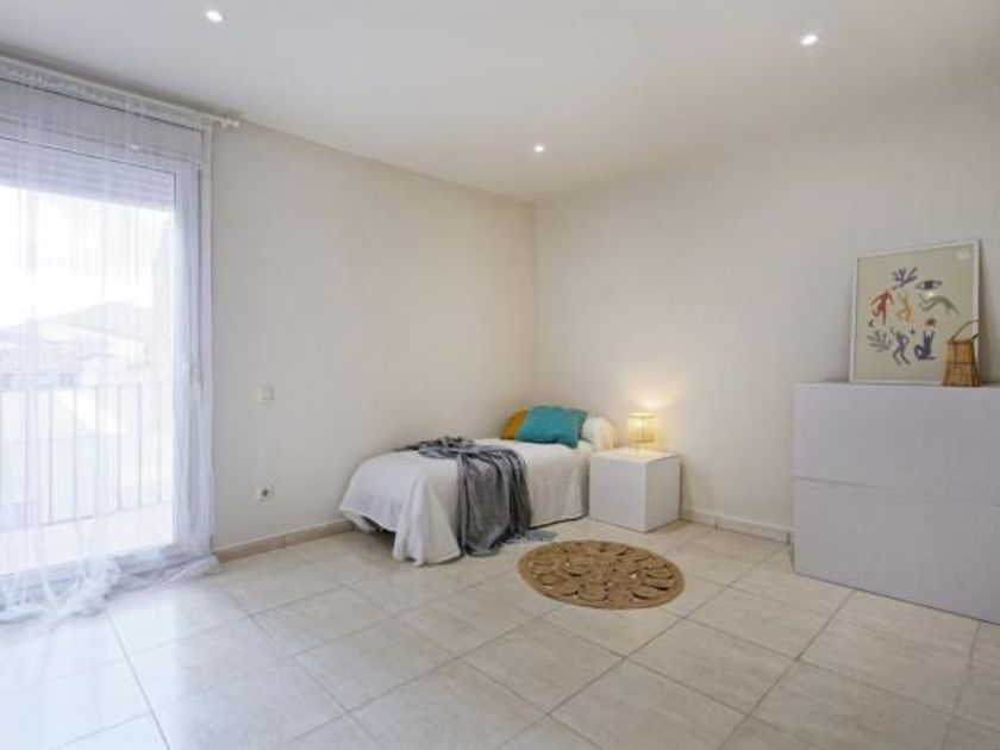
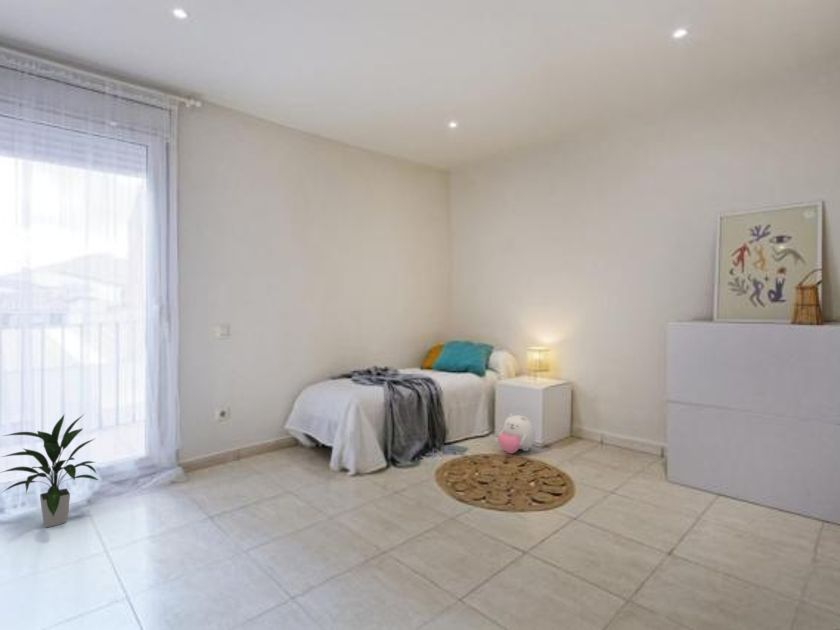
+ plush toy [497,413,537,455]
+ indoor plant [0,413,99,528]
